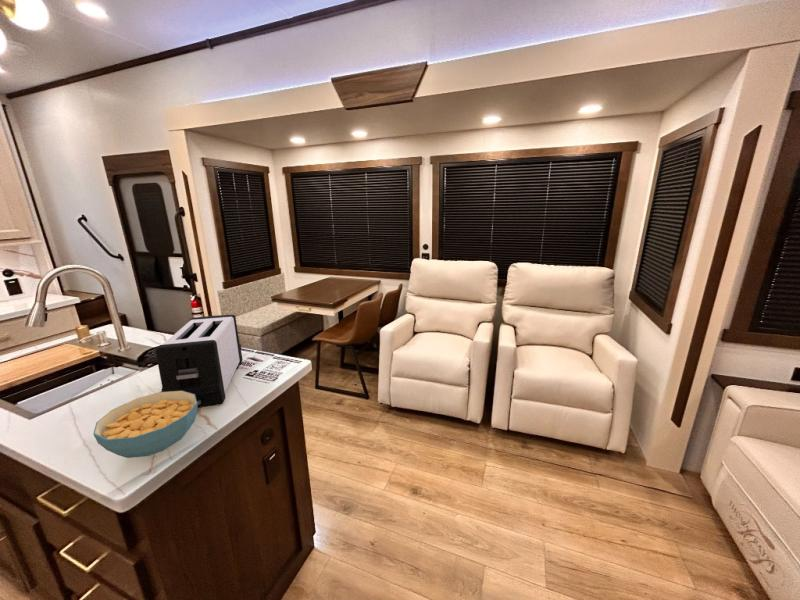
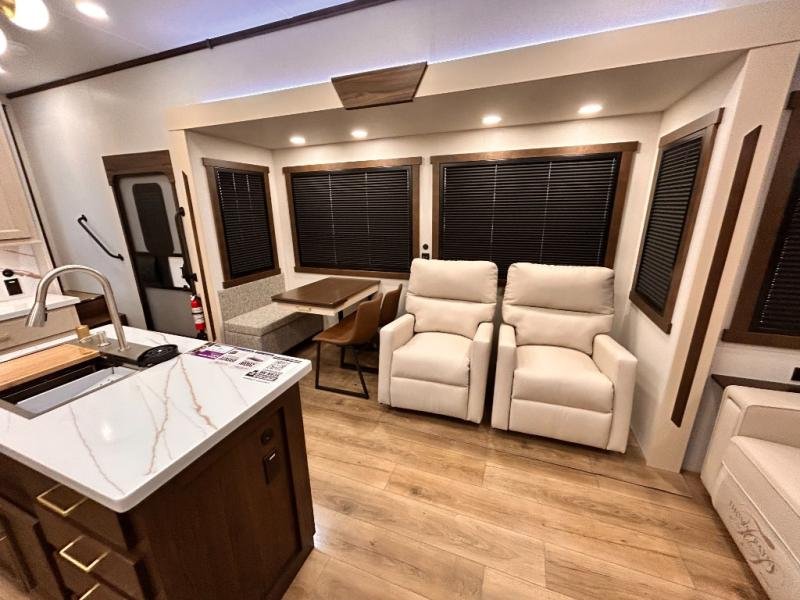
- cereal bowl [92,391,198,459]
- toaster [155,314,244,409]
